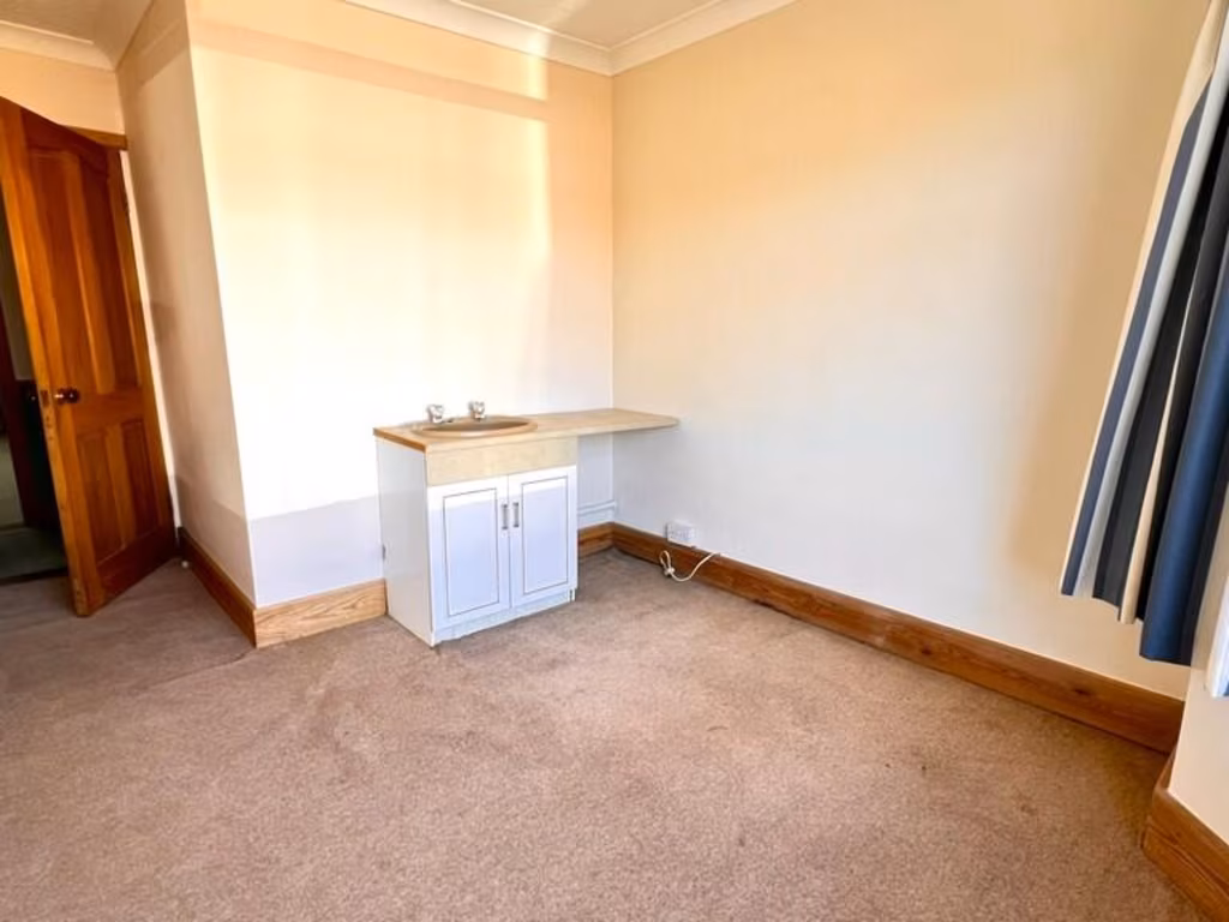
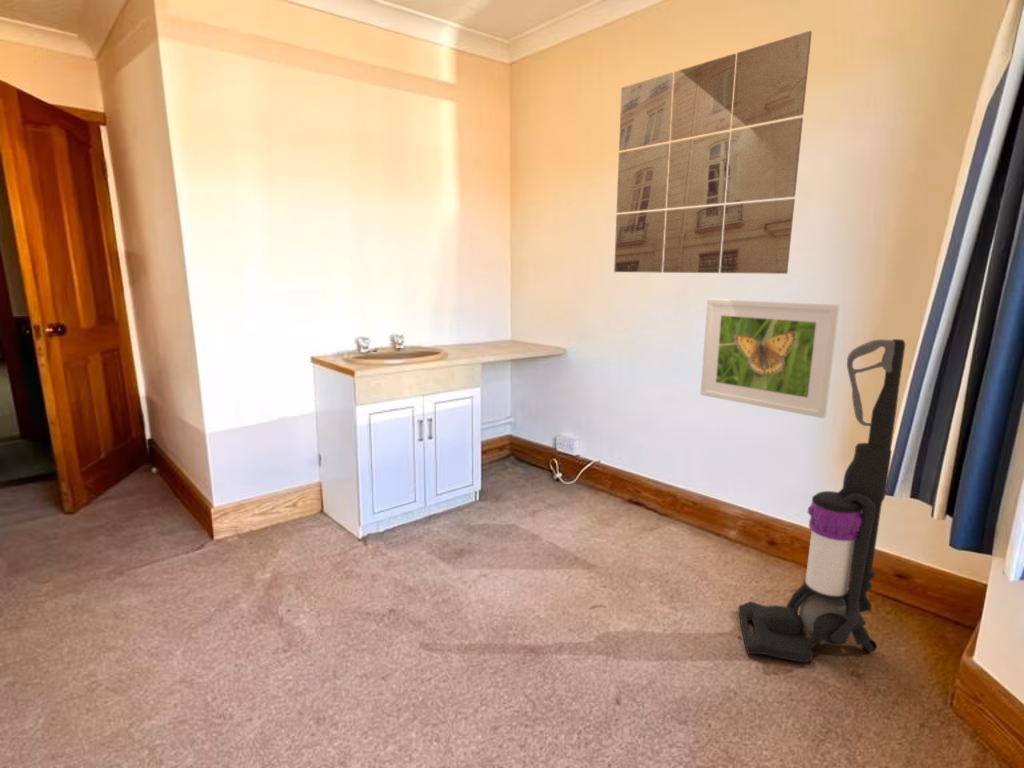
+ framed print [699,298,840,419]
+ vacuum cleaner [737,338,907,663]
+ wall art [613,30,813,275]
